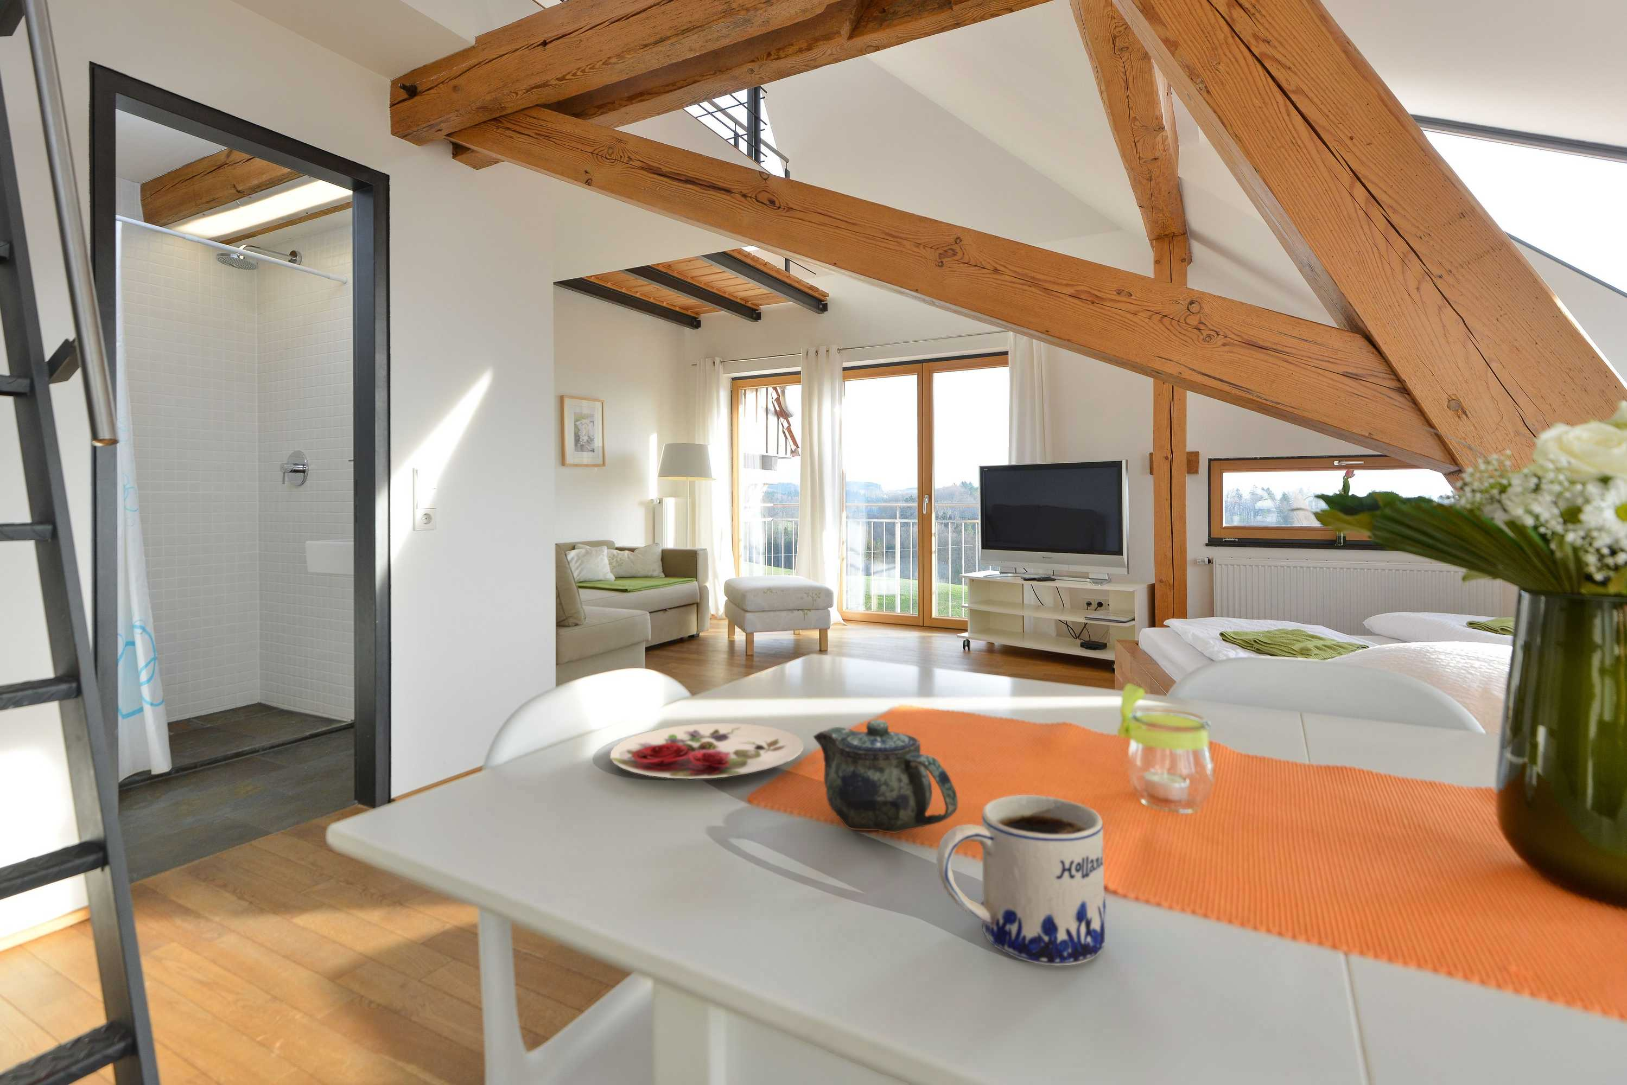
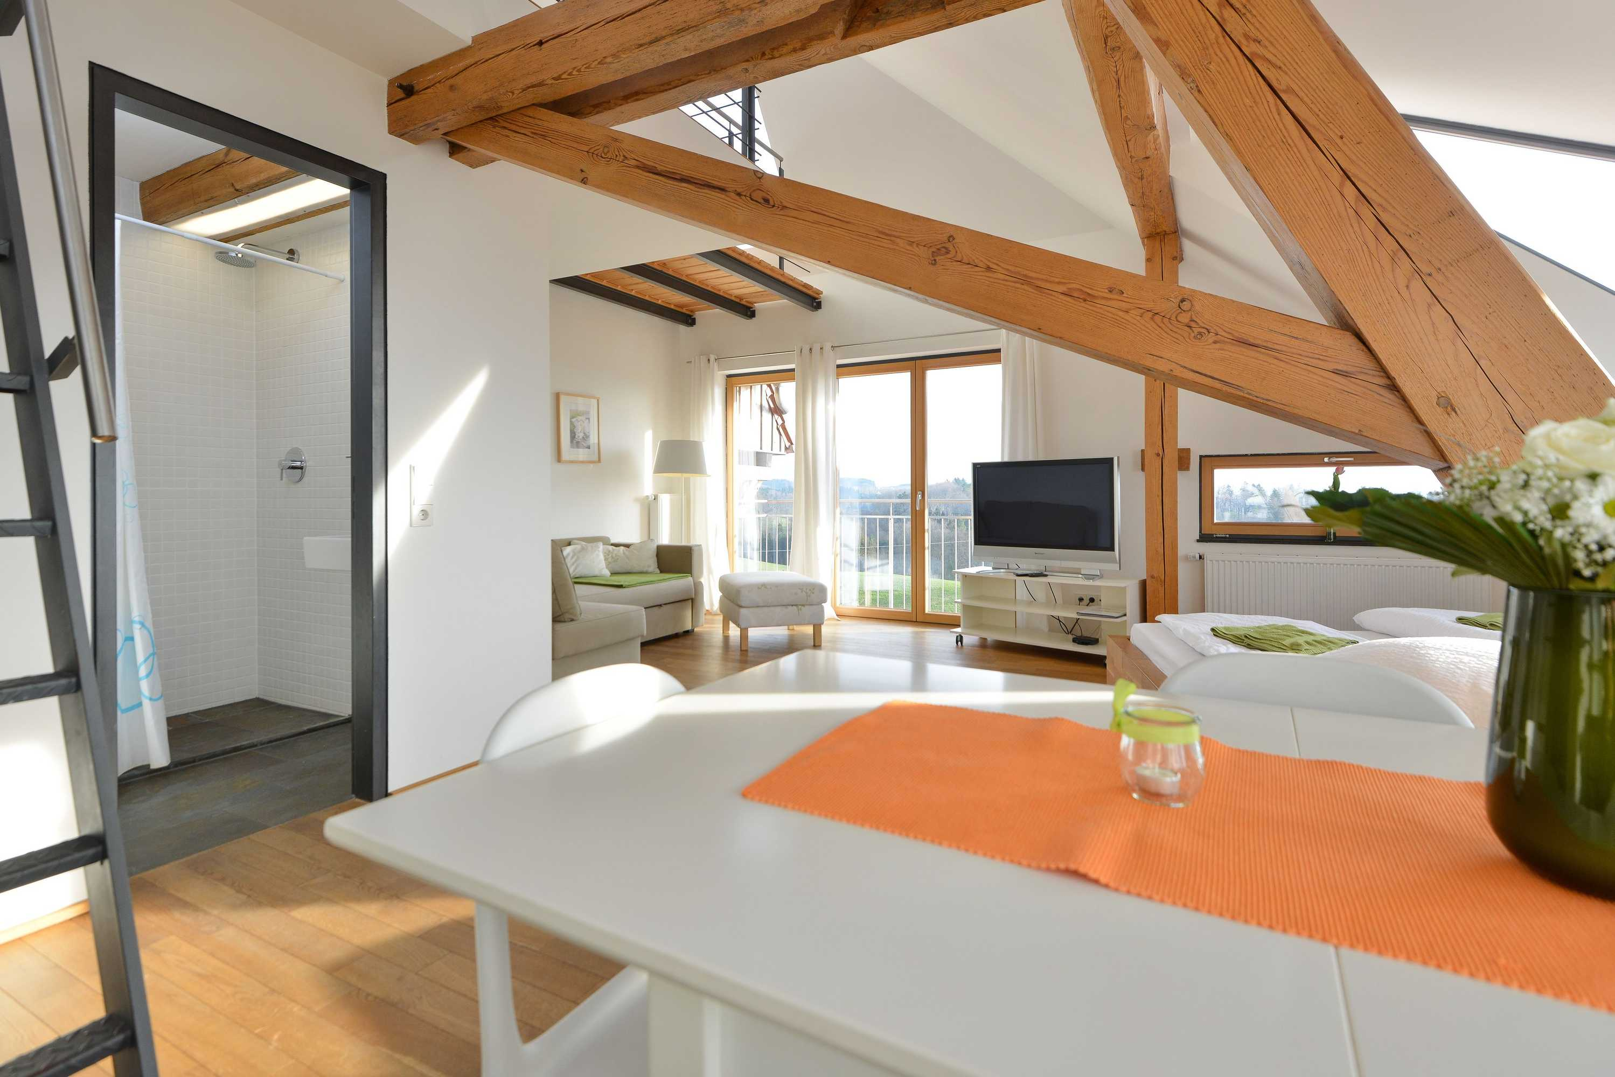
- chinaware [813,719,958,834]
- plate [609,723,804,780]
- mug [935,794,1106,966]
